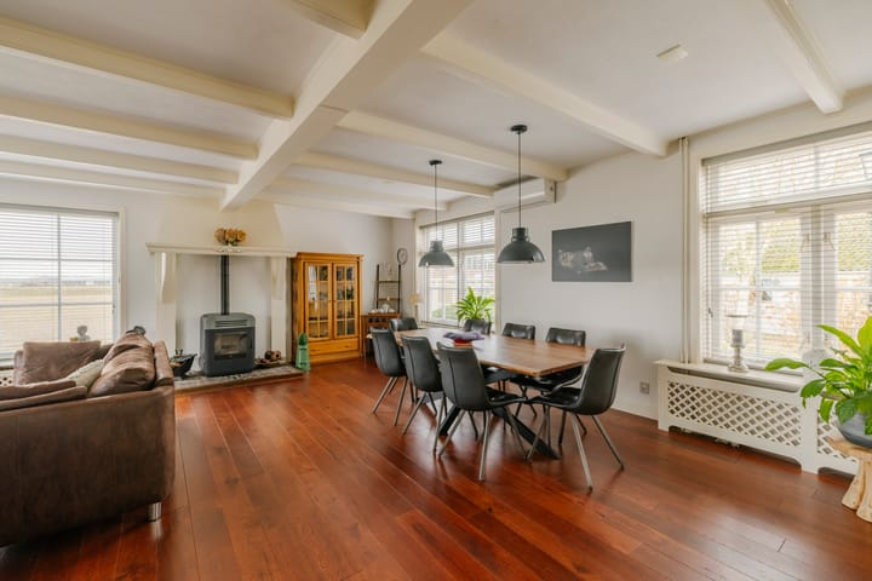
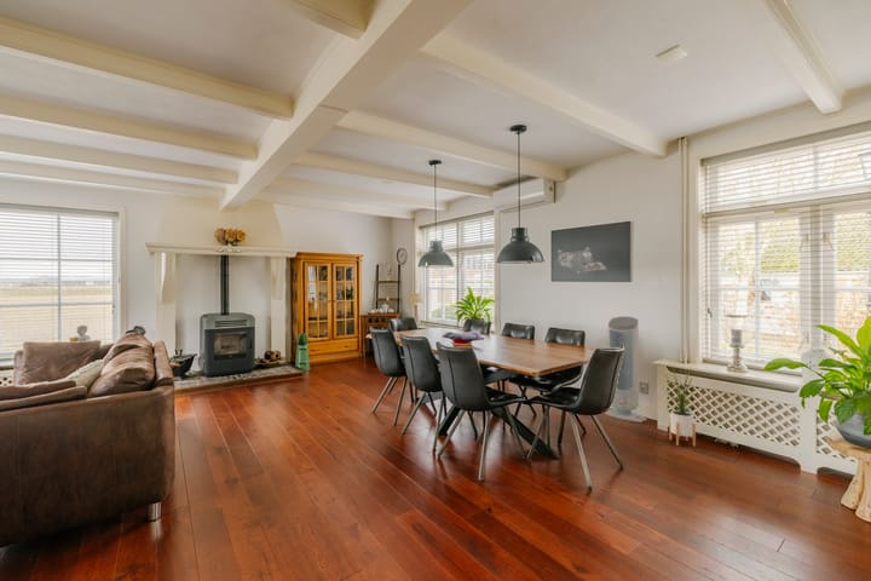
+ air purifier [602,315,648,424]
+ house plant [659,364,706,448]
